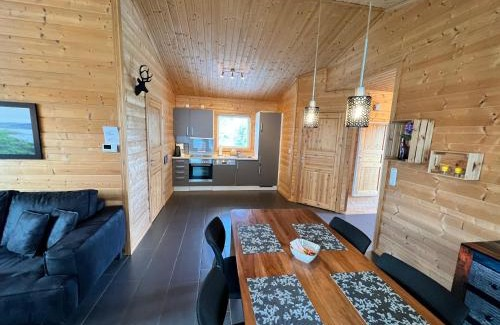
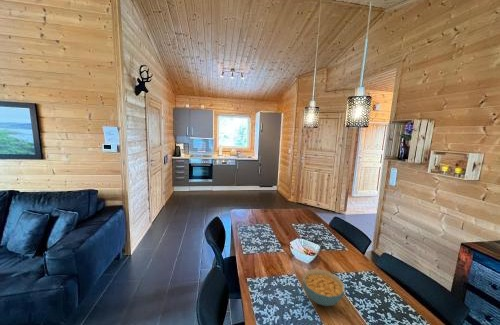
+ cereal bowl [302,268,346,307]
